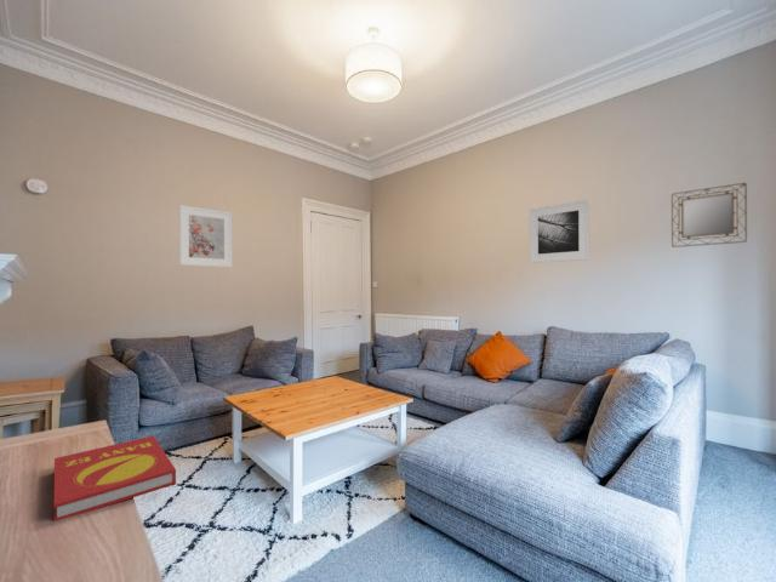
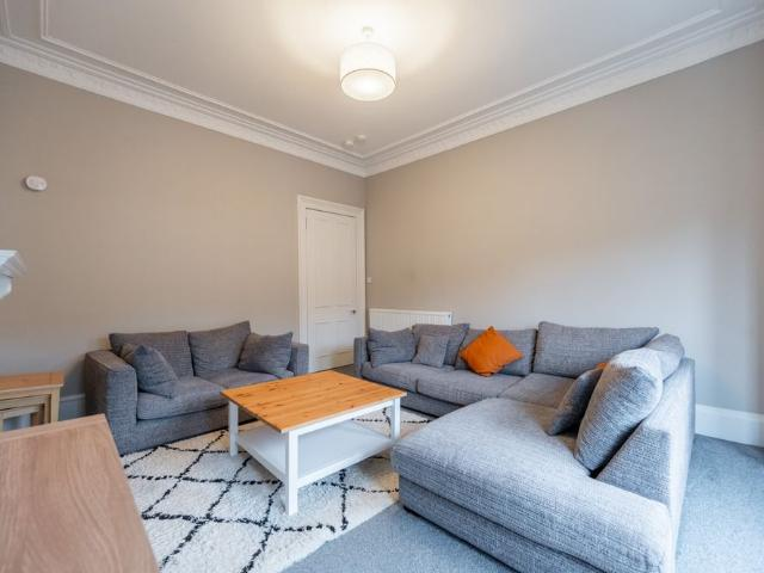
- book [52,435,177,523]
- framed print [529,199,590,264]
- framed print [178,204,234,268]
- home mirror [671,182,748,249]
